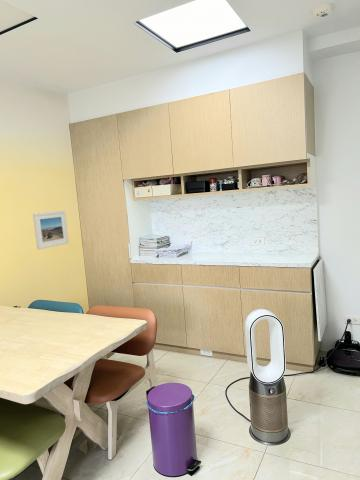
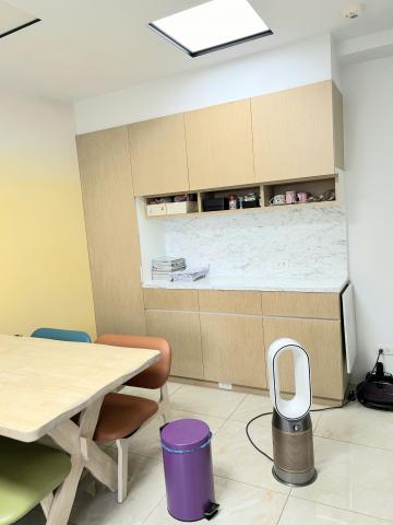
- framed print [32,209,70,251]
